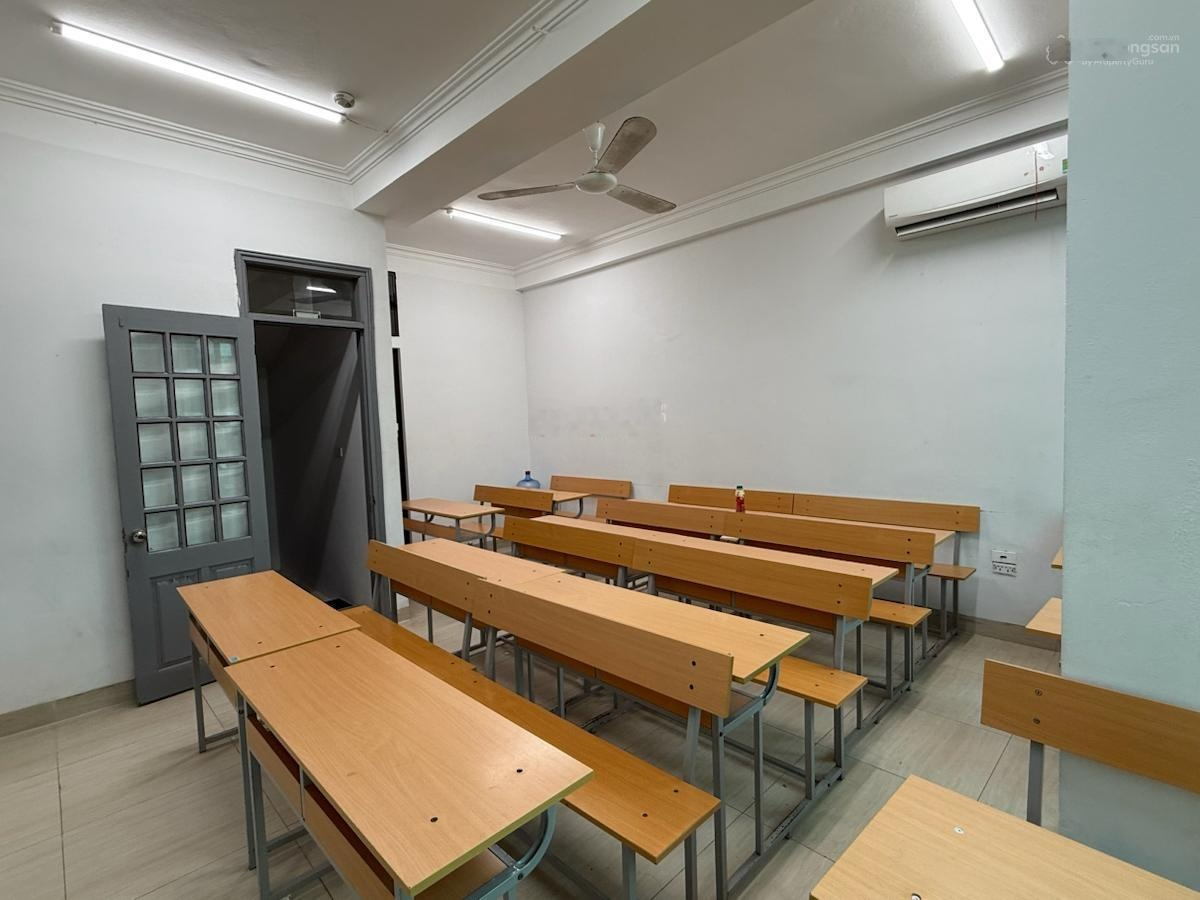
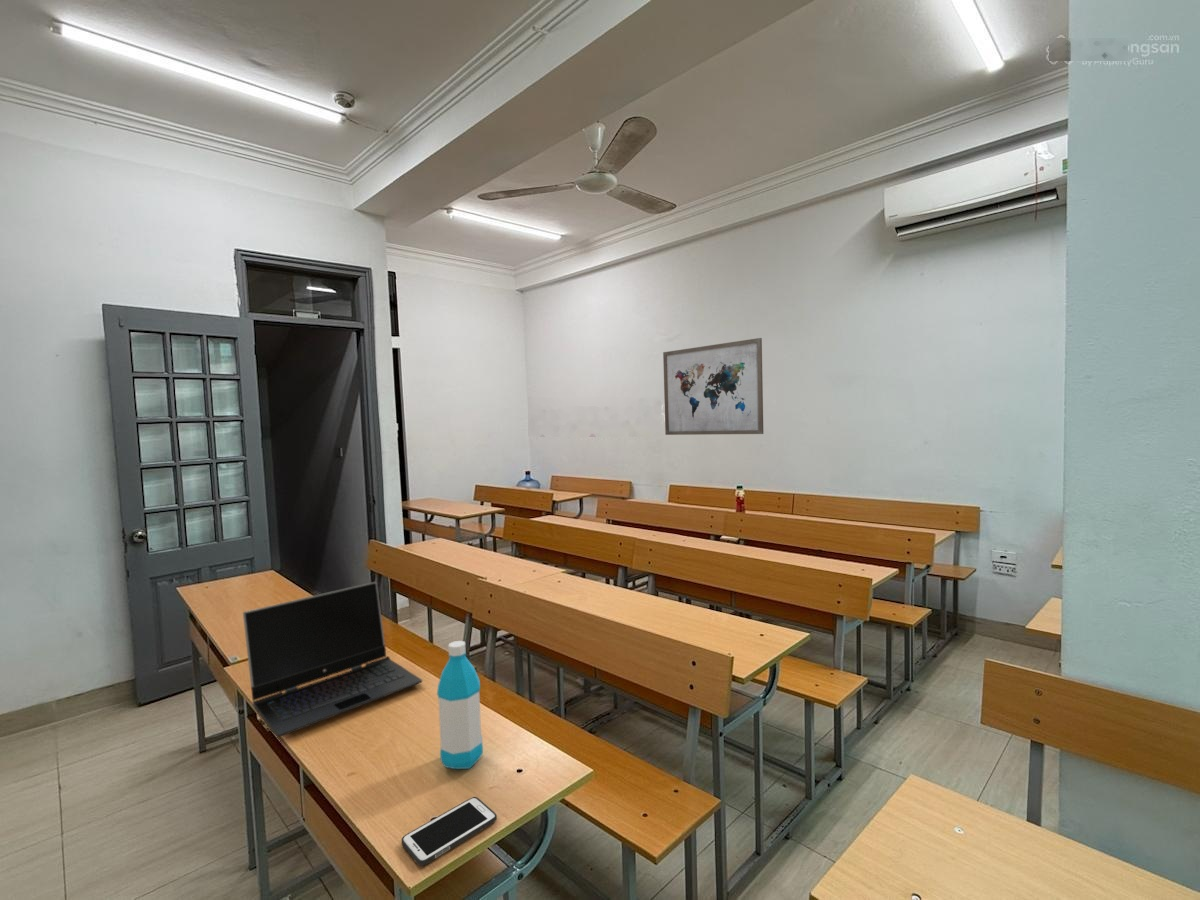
+ wall art [662,337,764,436]
+ water bottle [436,640,484,770]
+ laptop computer [242,581,423,738]
+ cell phone [401,796,498,867]
